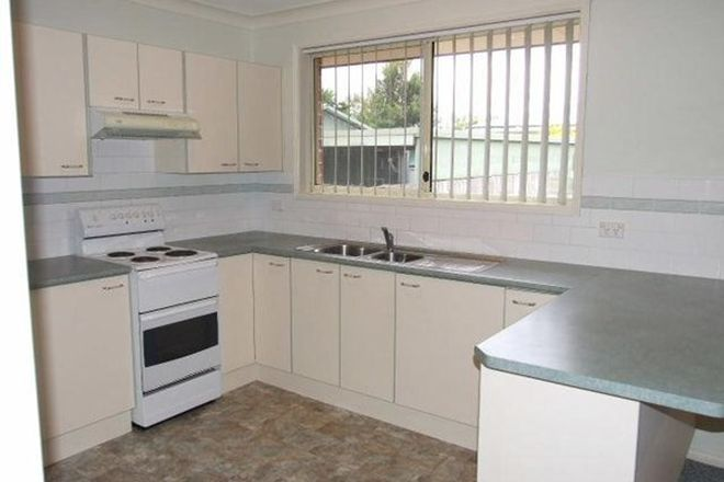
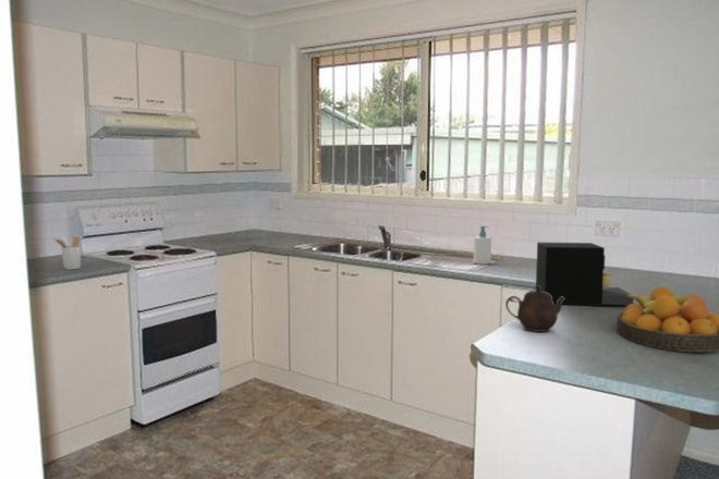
+ teapot [504,285,565,333]
+ soap bottle [472,224,492,266]
+ fruit bowl [616,286,719,354]
+ utensil holder [53,235,82,271]
+ coffee maker [535,242,635,307]
